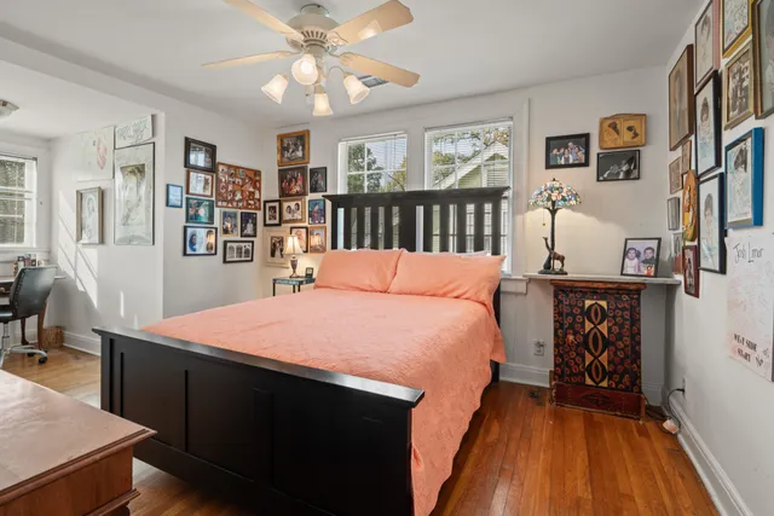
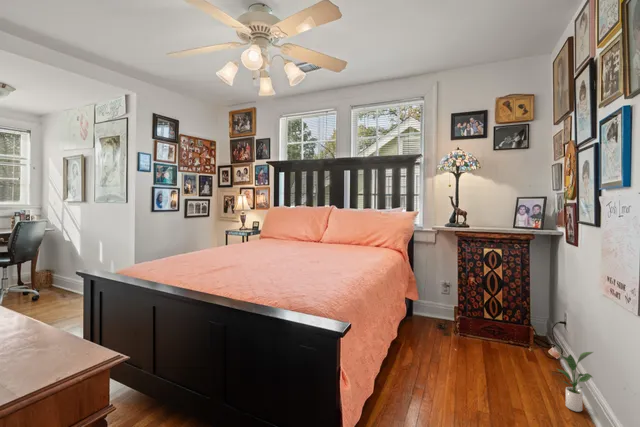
+ potted plant [555,351,594,413]
